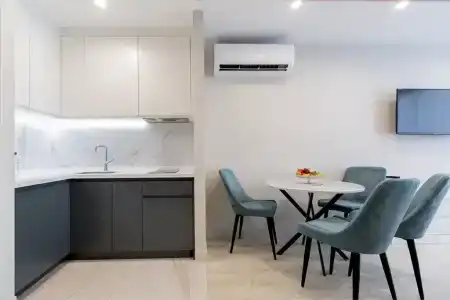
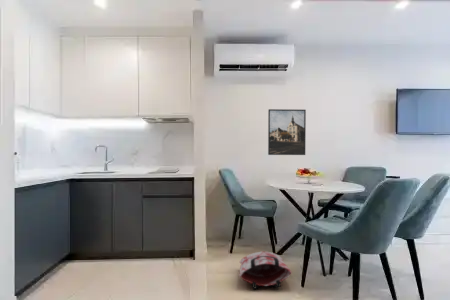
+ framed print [267,108,307,156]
+ bag [238,251,293,290]
